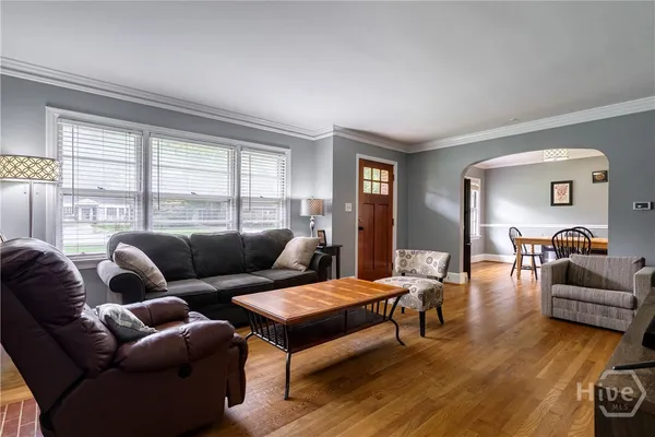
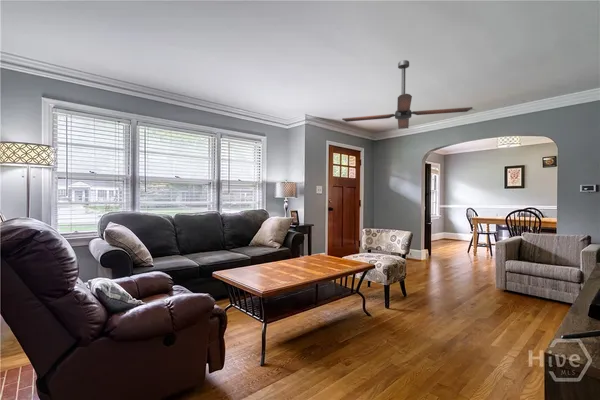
+ ceiling fan [341,59,474,130]
